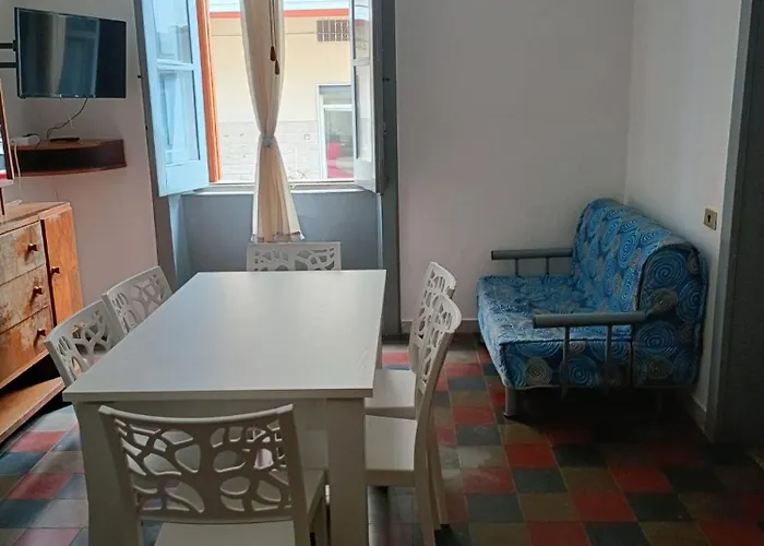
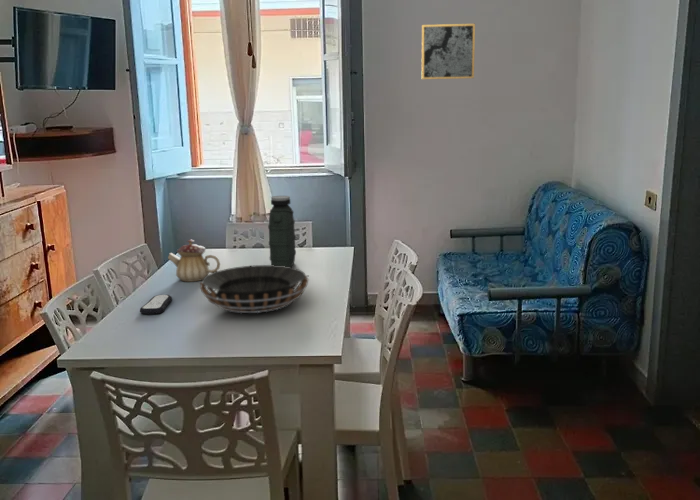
+ wall art [421,23,476,80]
+ water jug [267,195,297,268]
+ decorative bowl [199,264,310,314]
+ teapot [167,238,221,283]
+ remote control [139,294,173,315]
